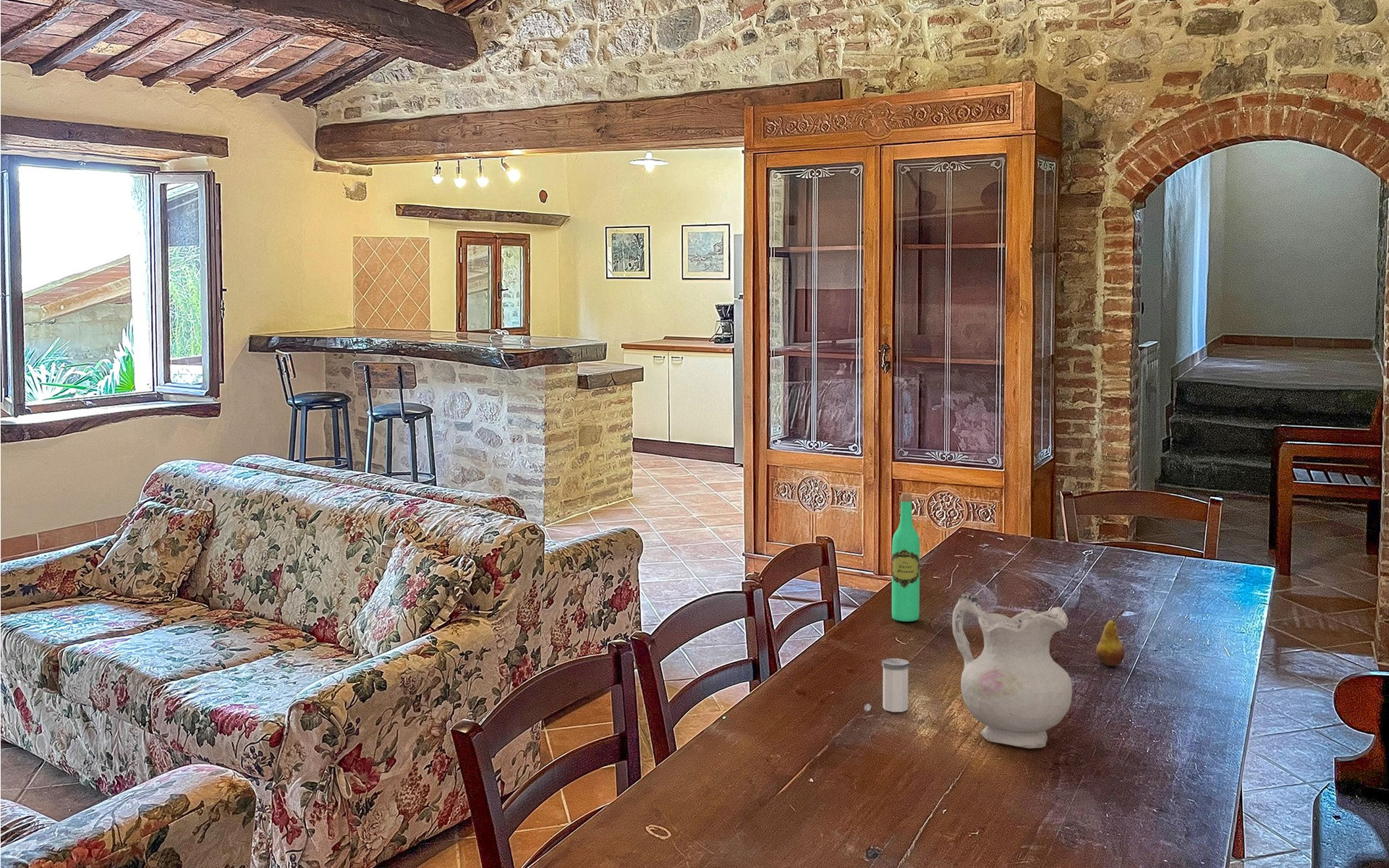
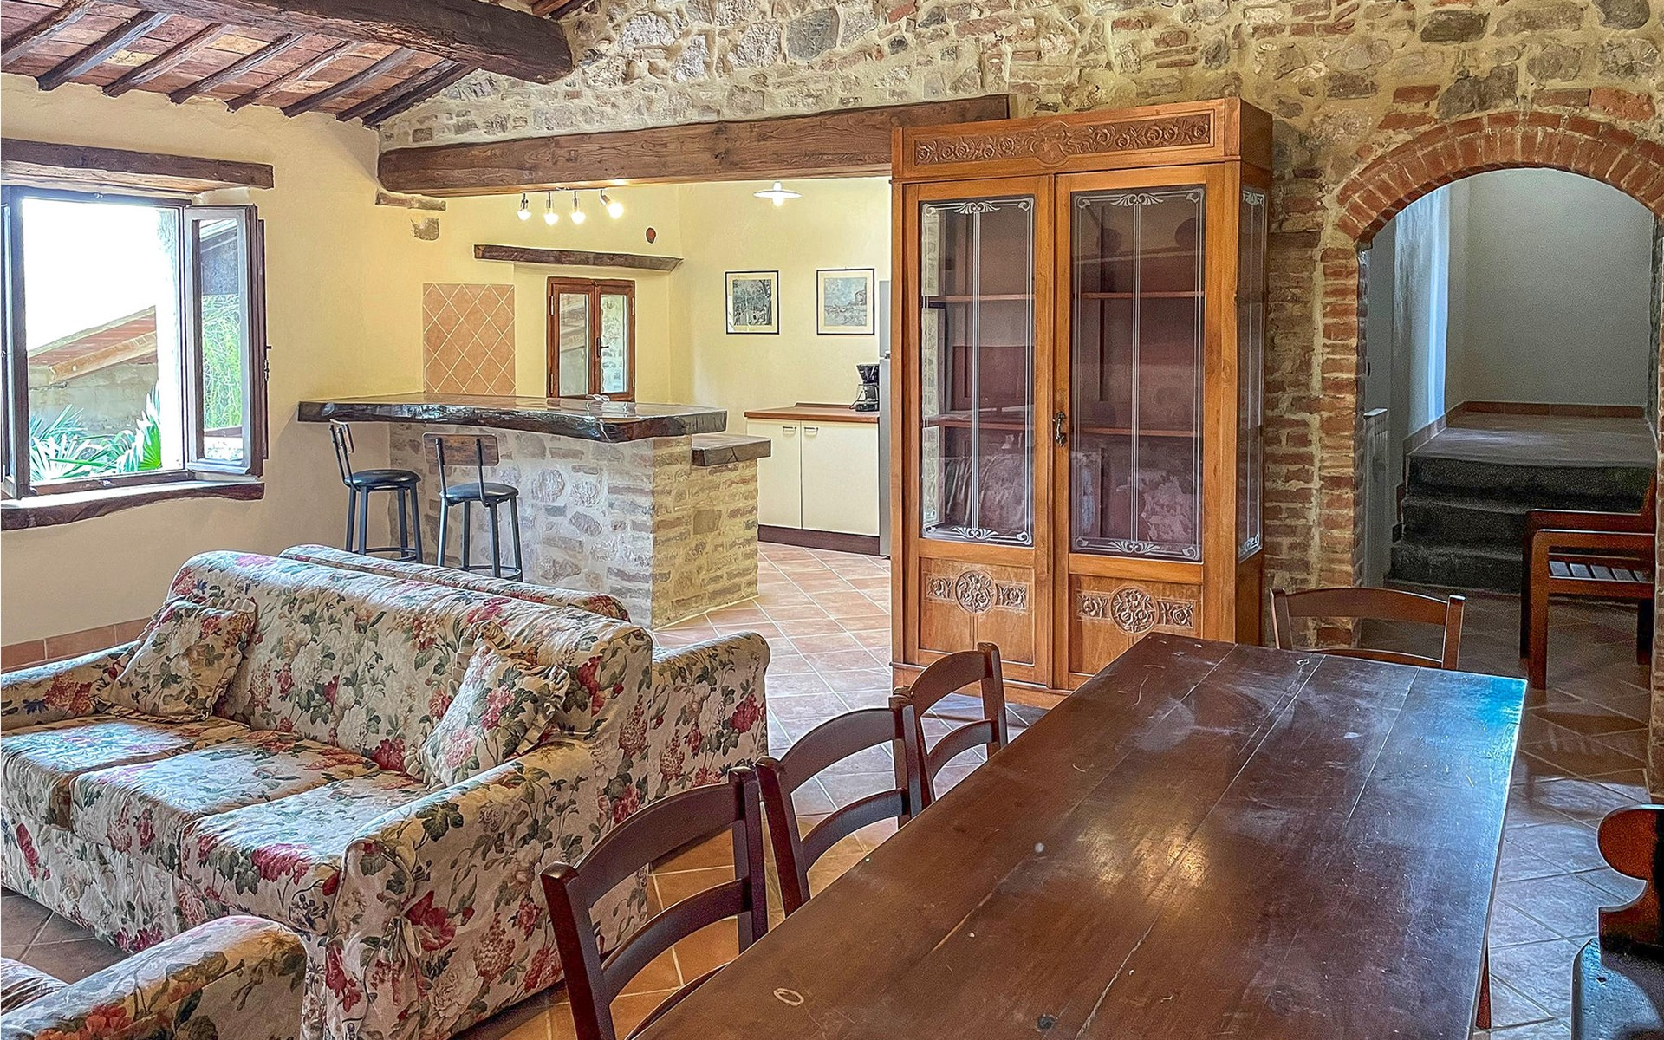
- salt shaker [881,658,910,712]
- wine bottle [891,493,920,622]
- fruit [1095,610,1125,667]
- ceramic pitcher [951,593,1073,749]
